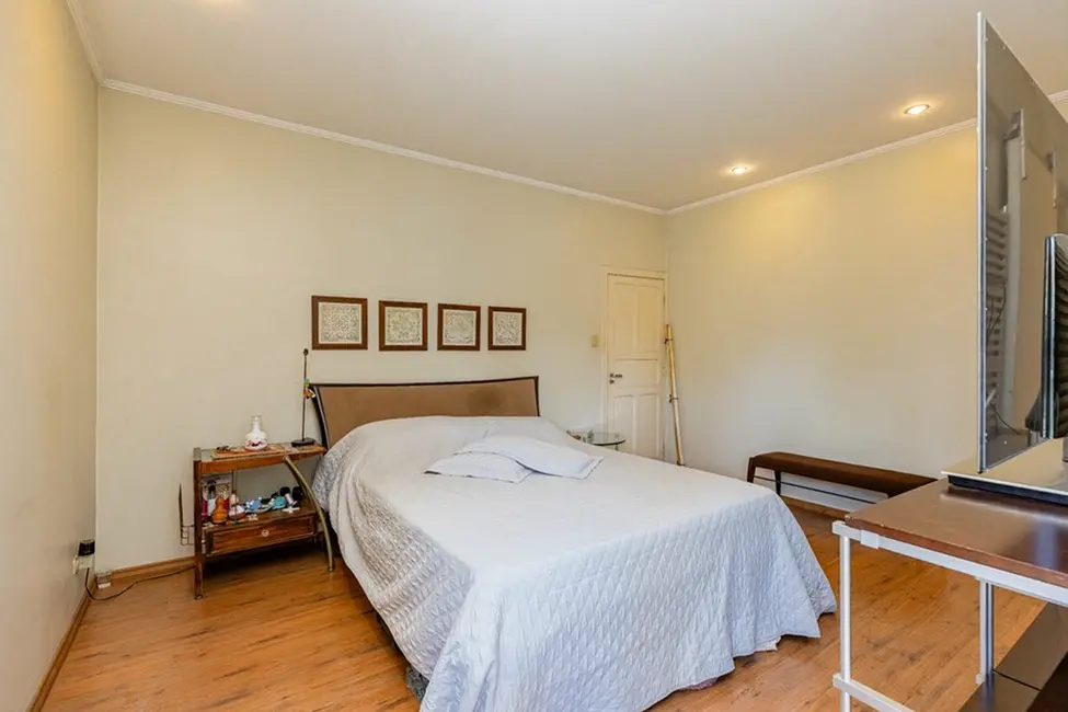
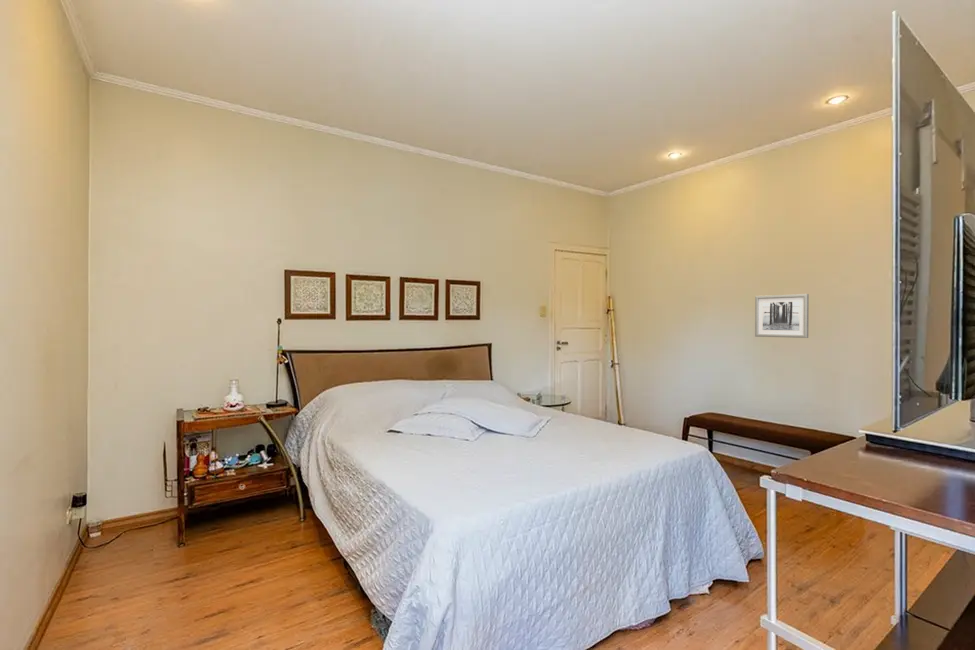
+ wall art [754,293,810,339]
